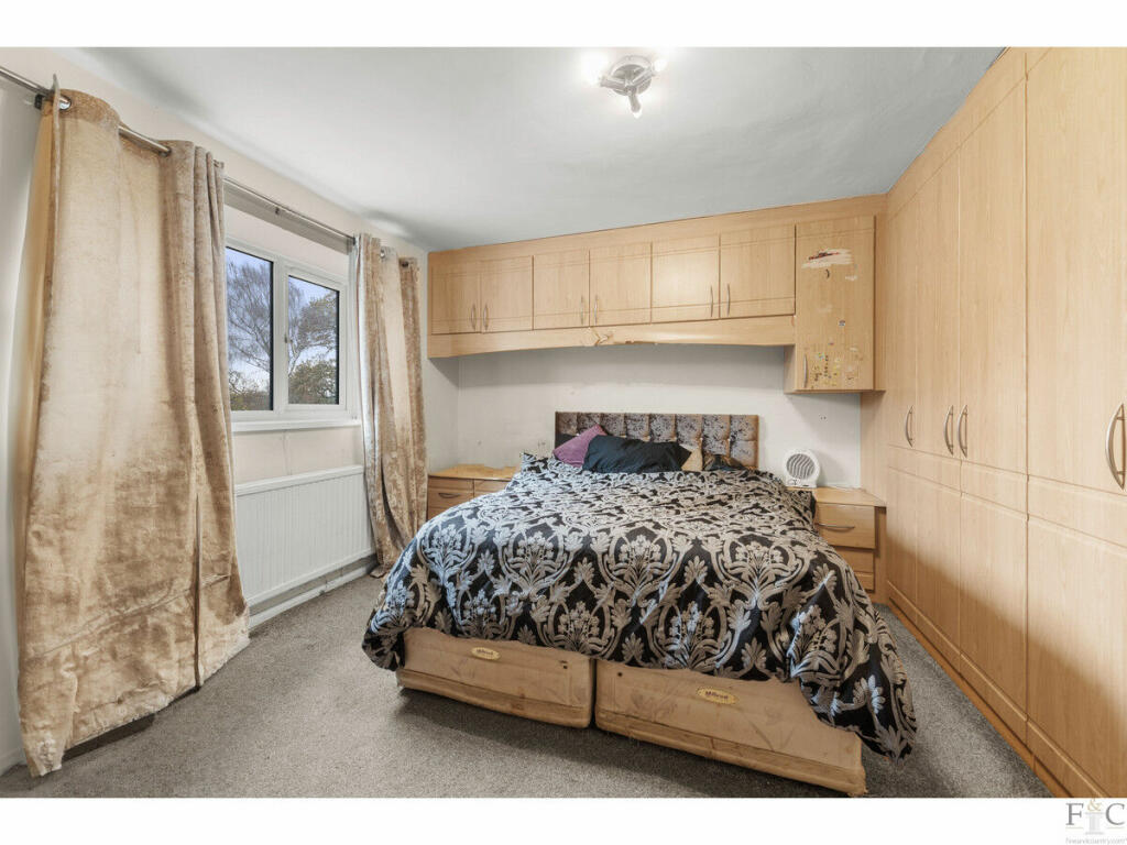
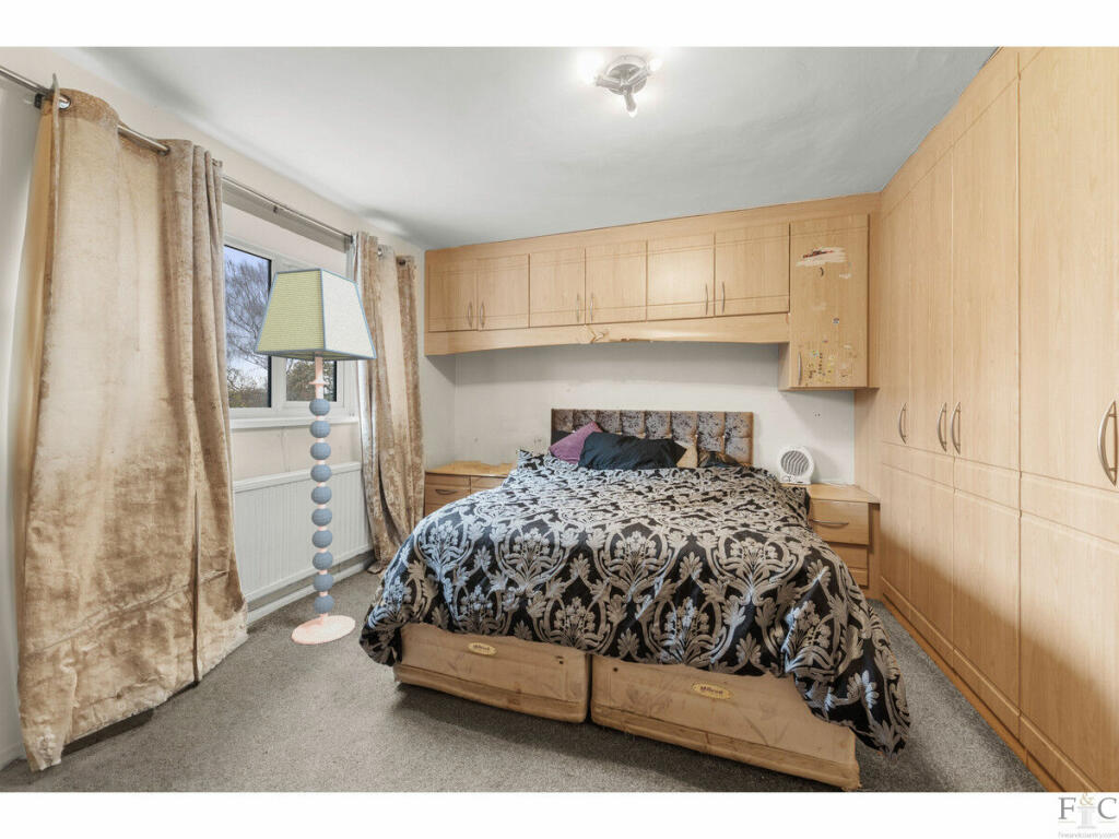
+ floor lamp [252,267,378,646]
